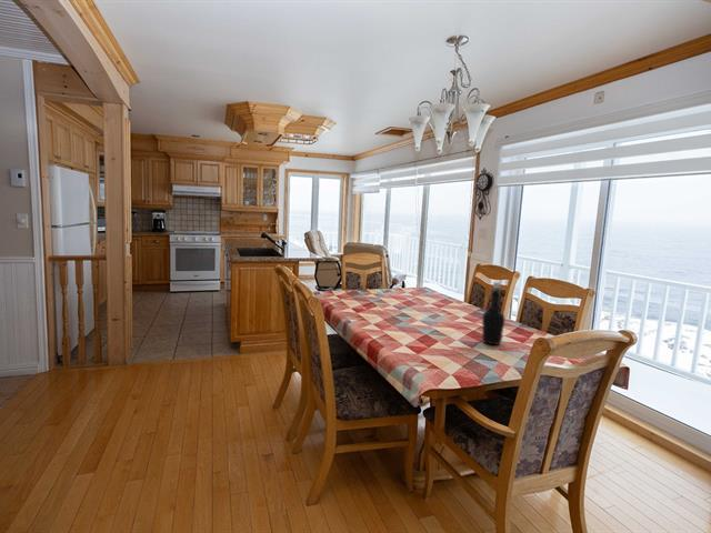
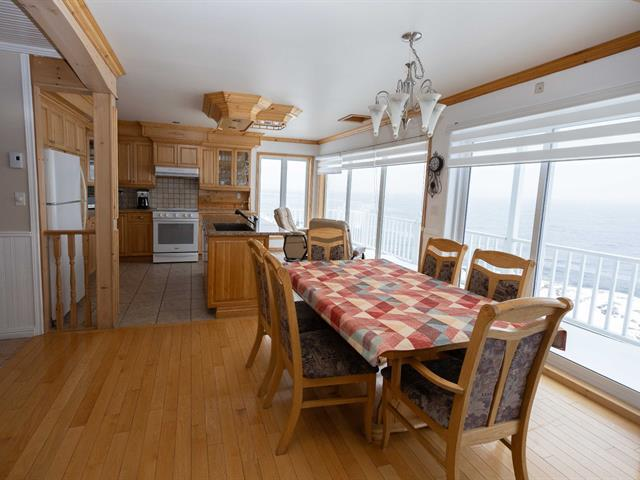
- bottle [481,281,507,345]
